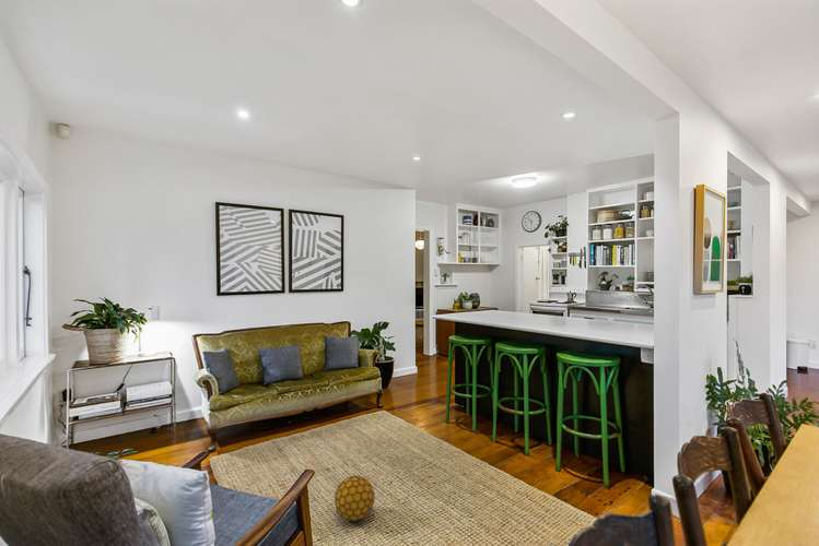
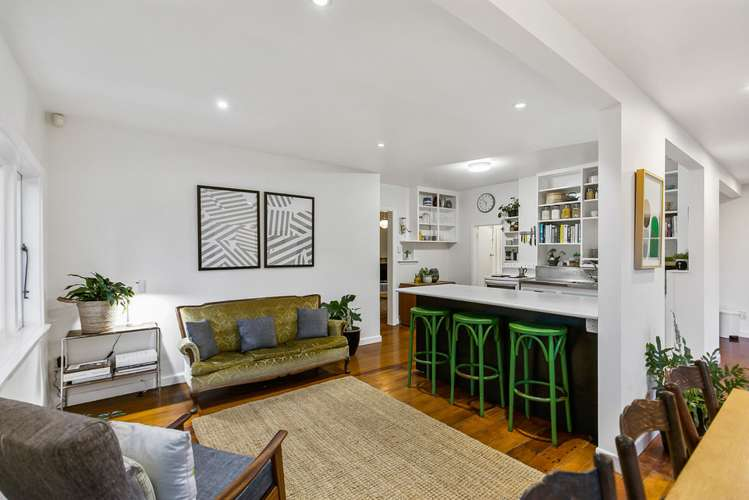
- decorative ball [334,475,376,523]
